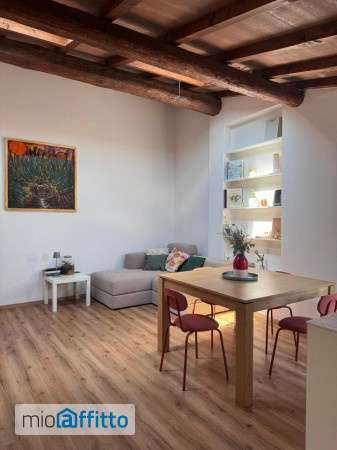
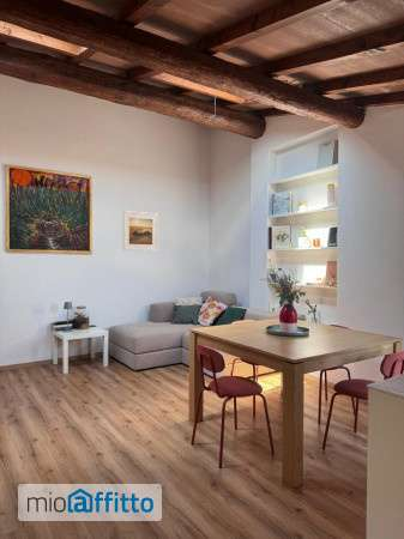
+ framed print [122,210,159,252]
